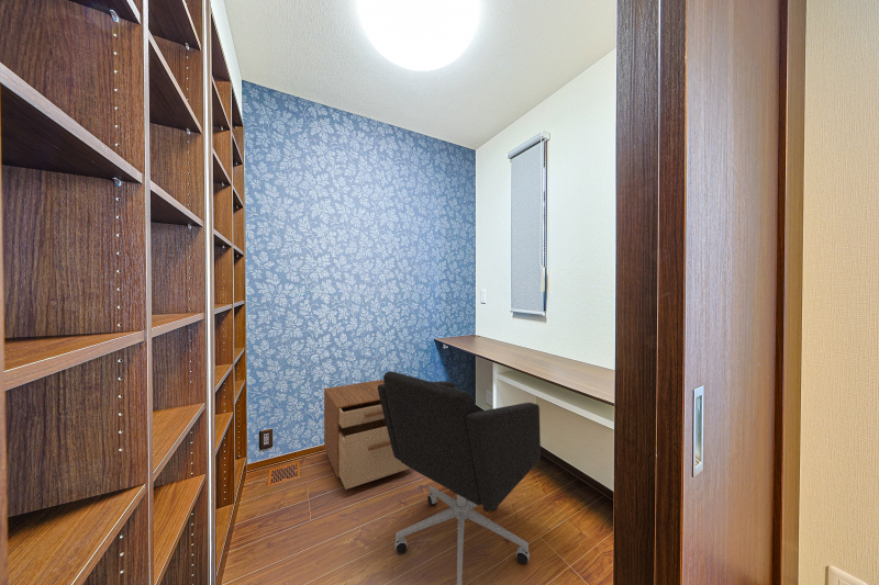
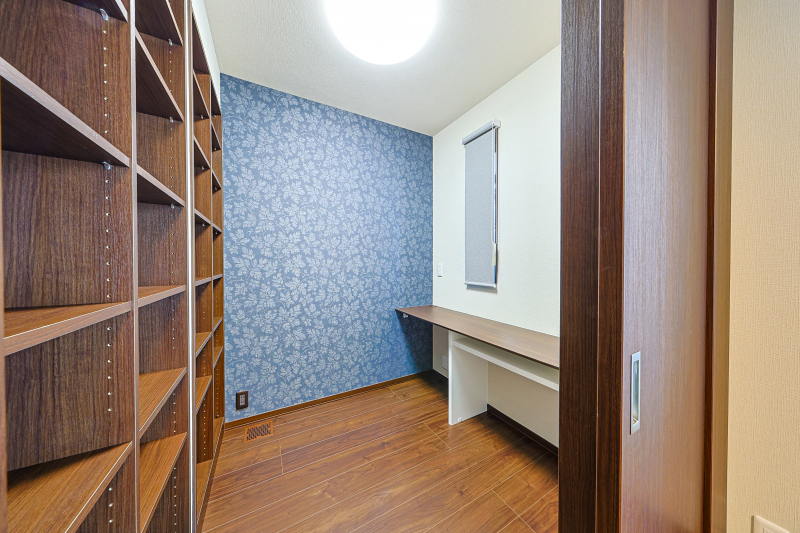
- filing cabinet [323,379,411,491]
- office chair [378,370,542,585]
